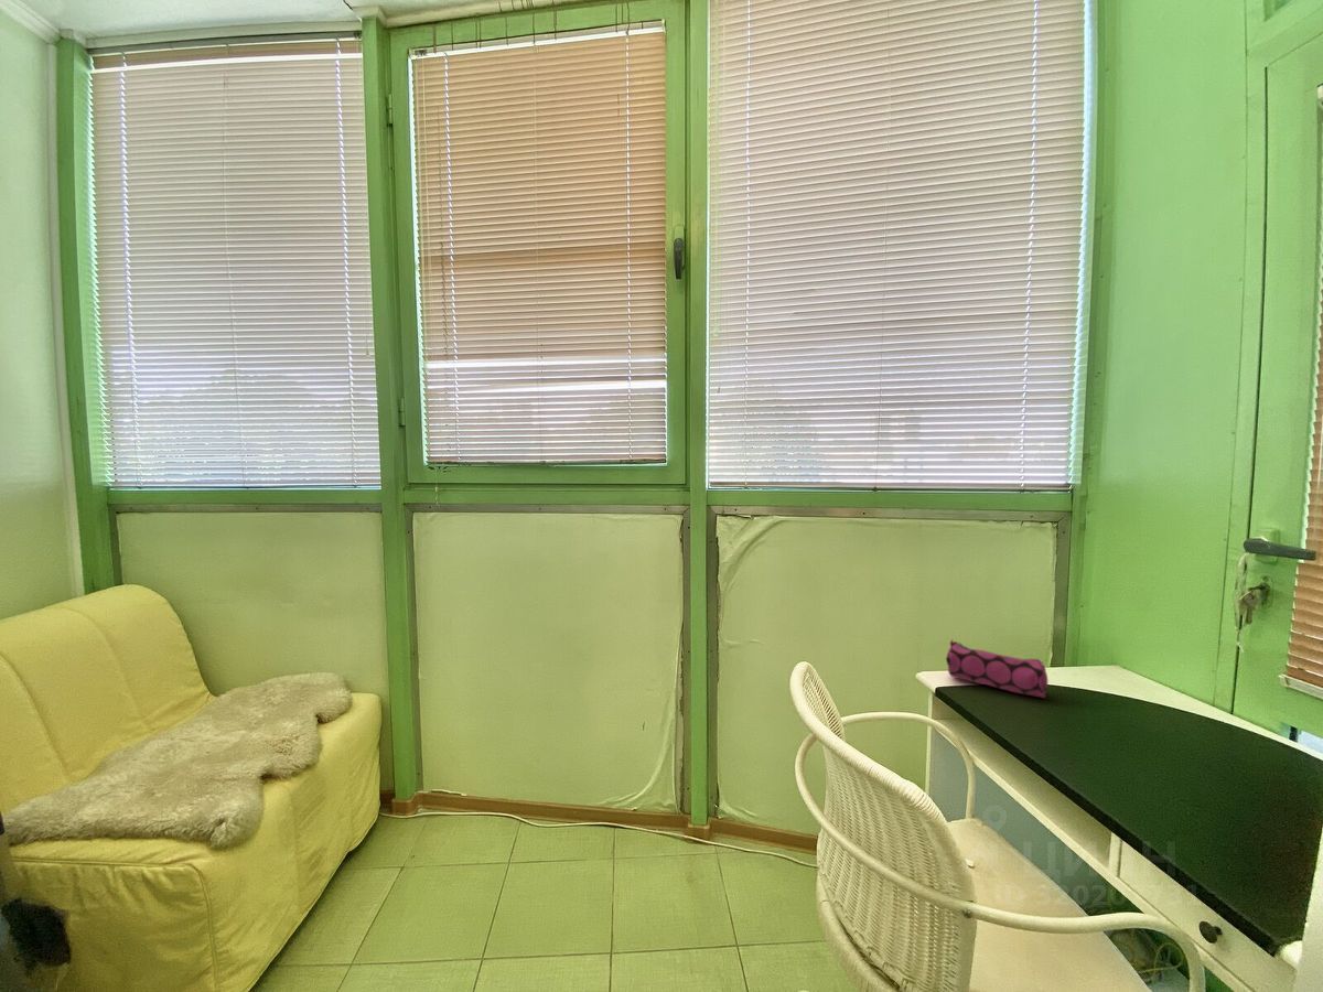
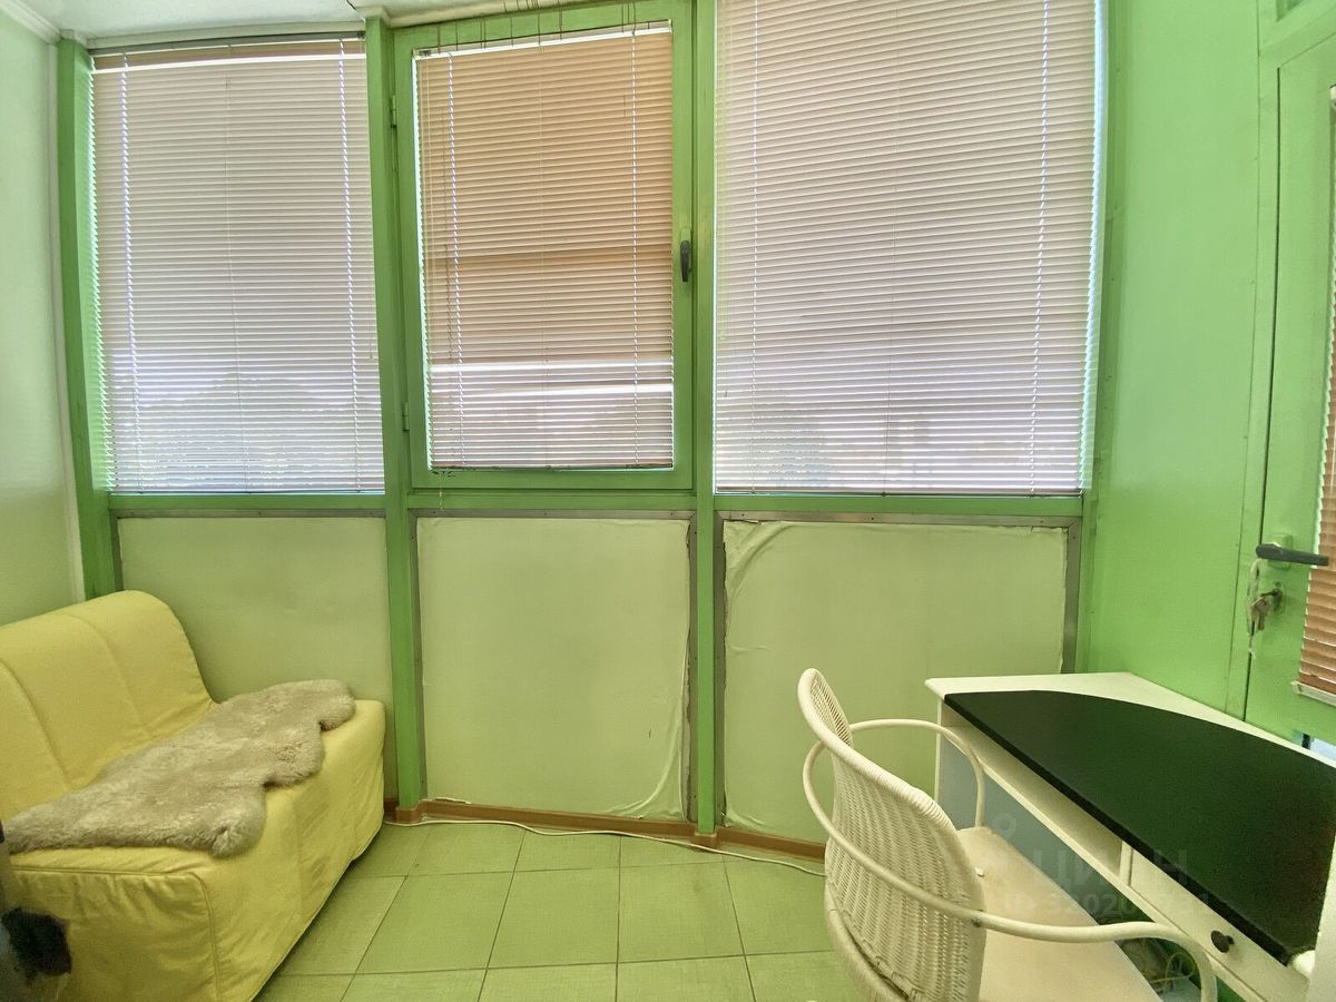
- pencil case [945,638,1048,699]
